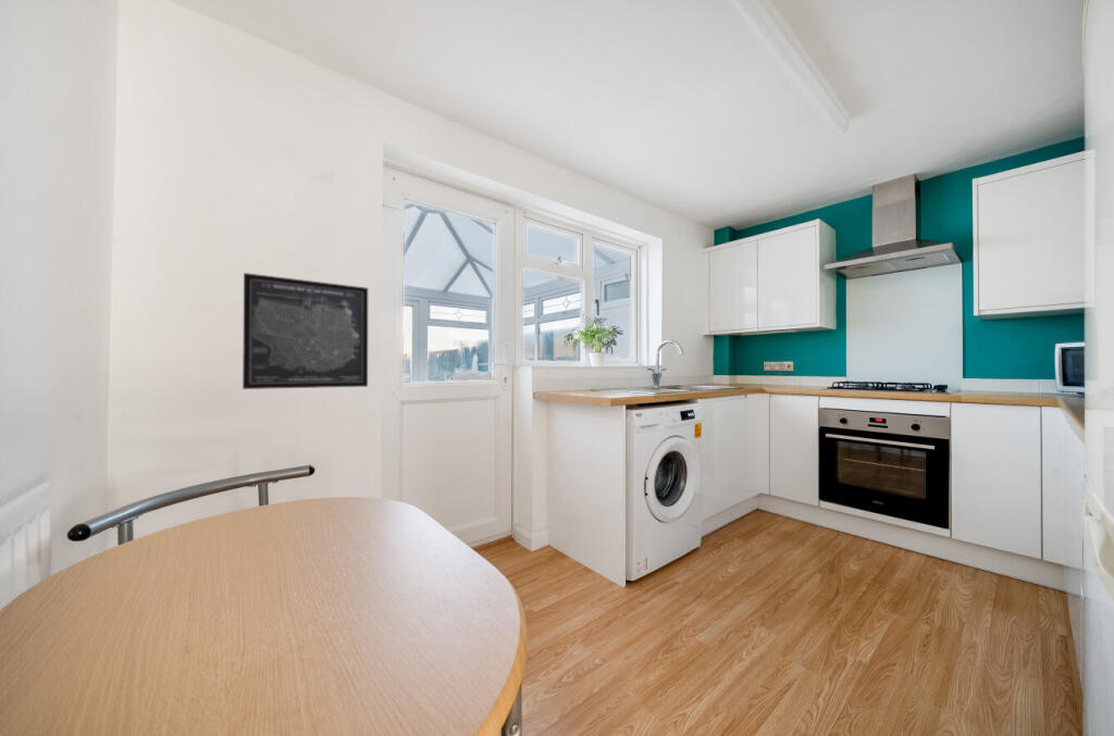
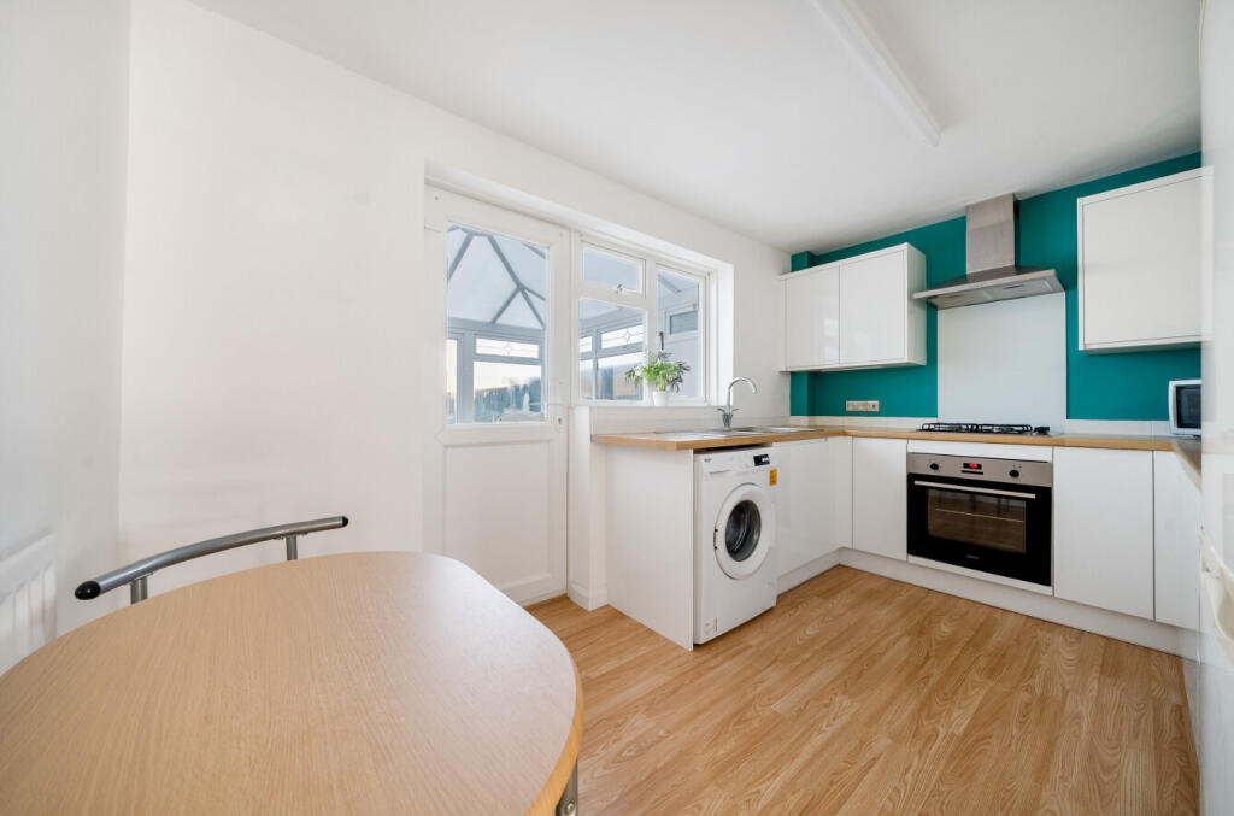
- wall art [242,272,369,390]
